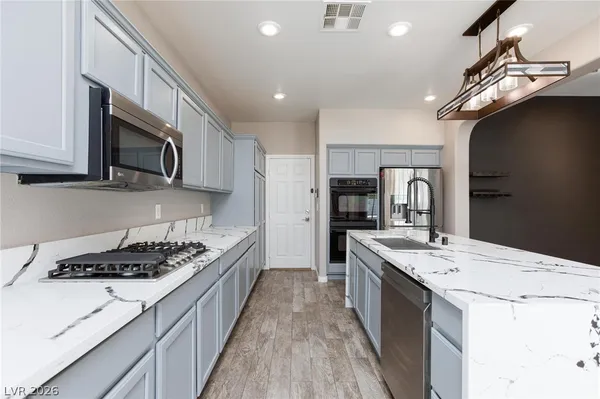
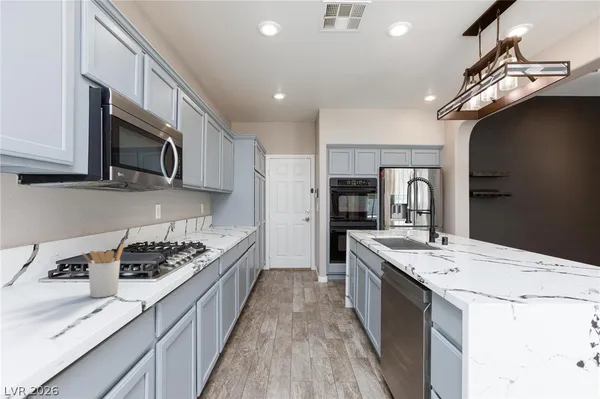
+ utensil holder [81,243,125,299]
